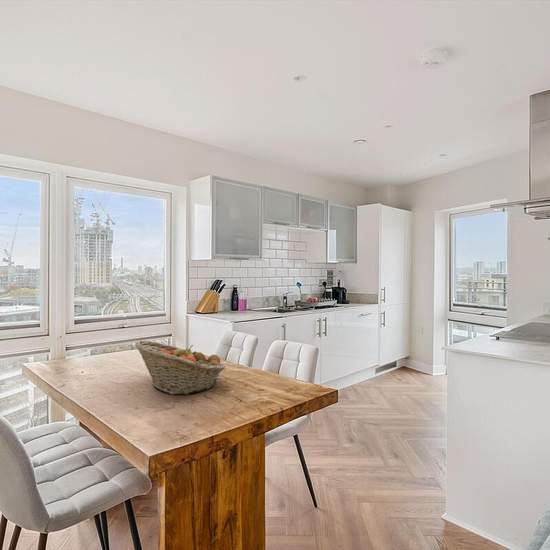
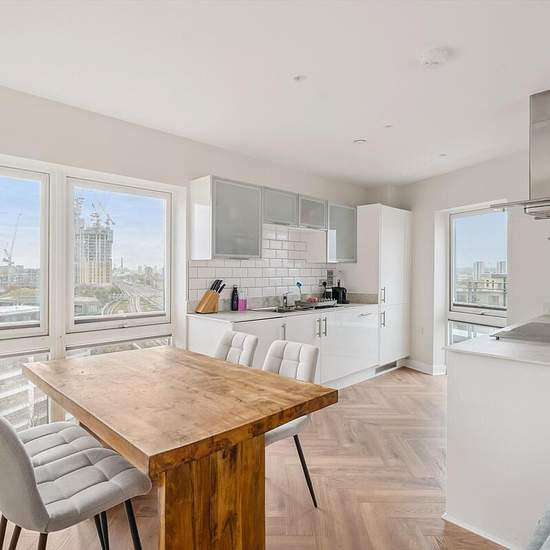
- fruit basket [134,340,226,396]
